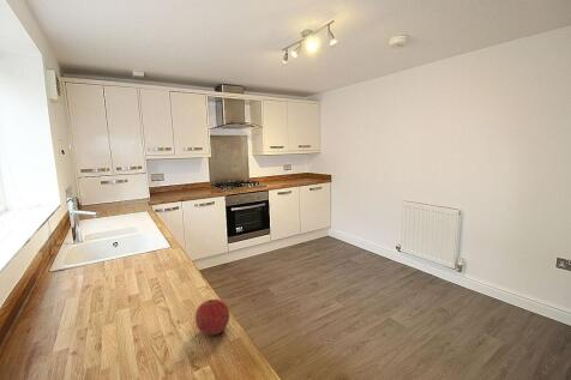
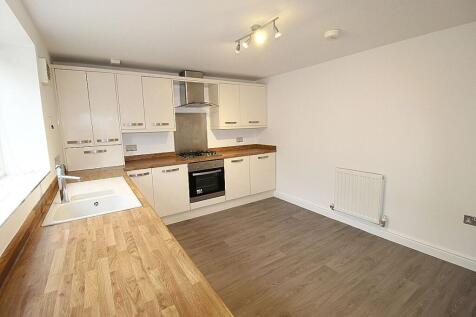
- fruit [194,298,230,337]
